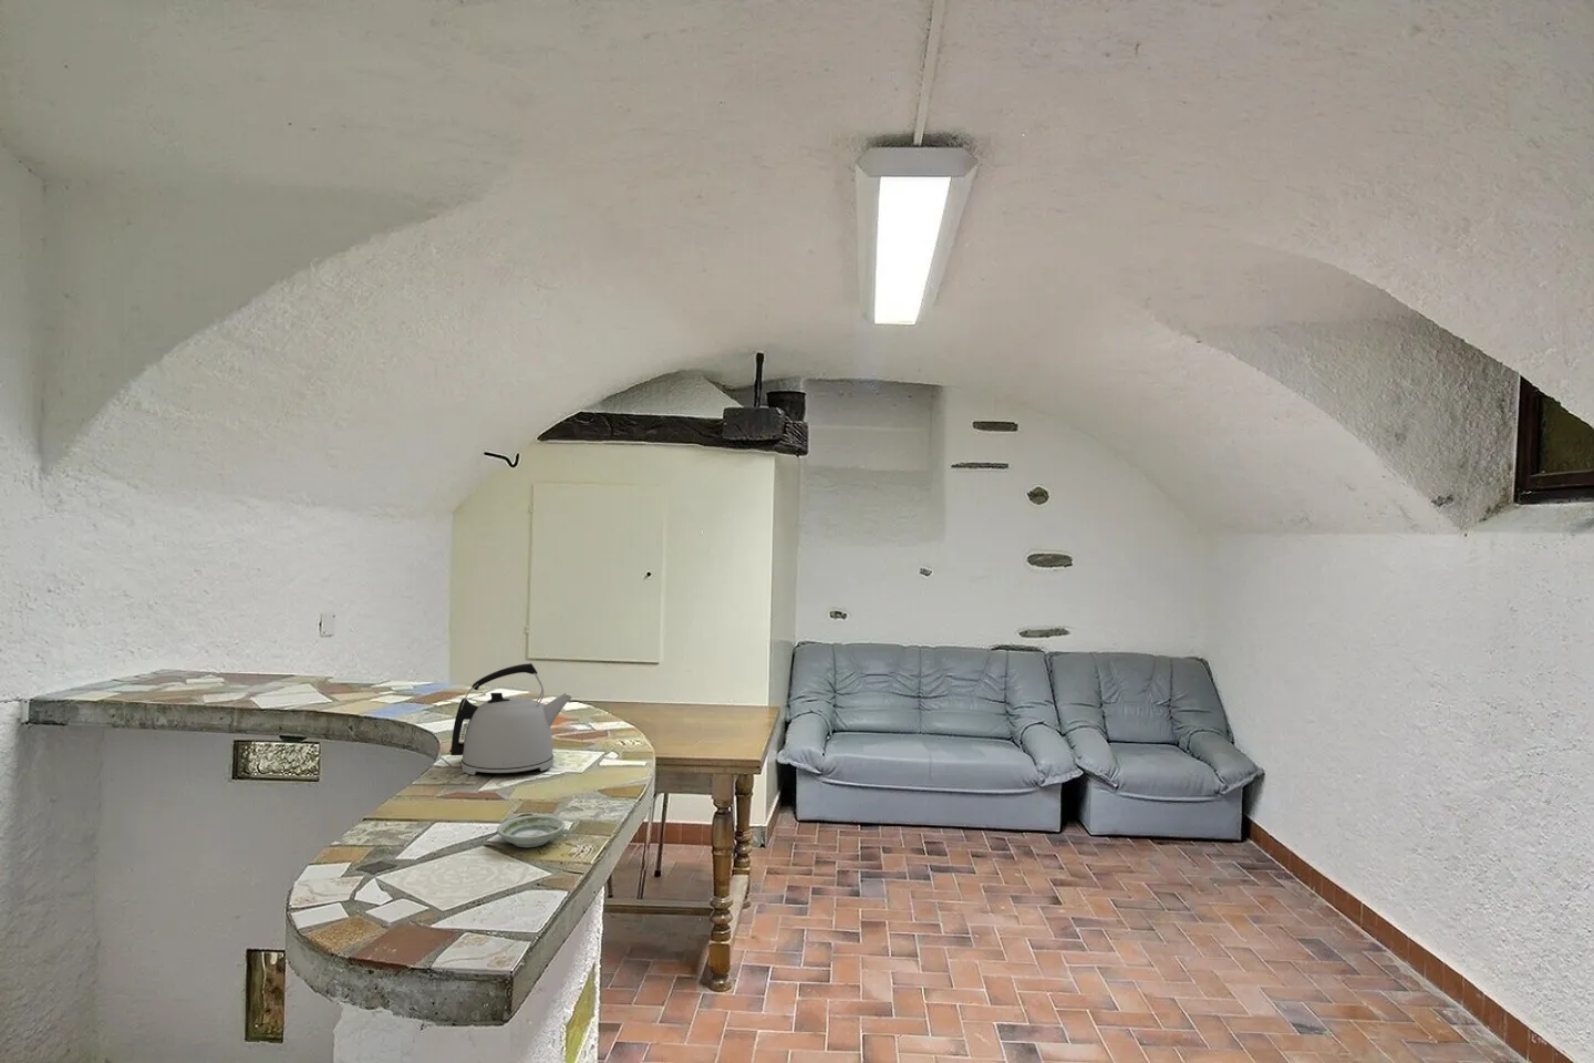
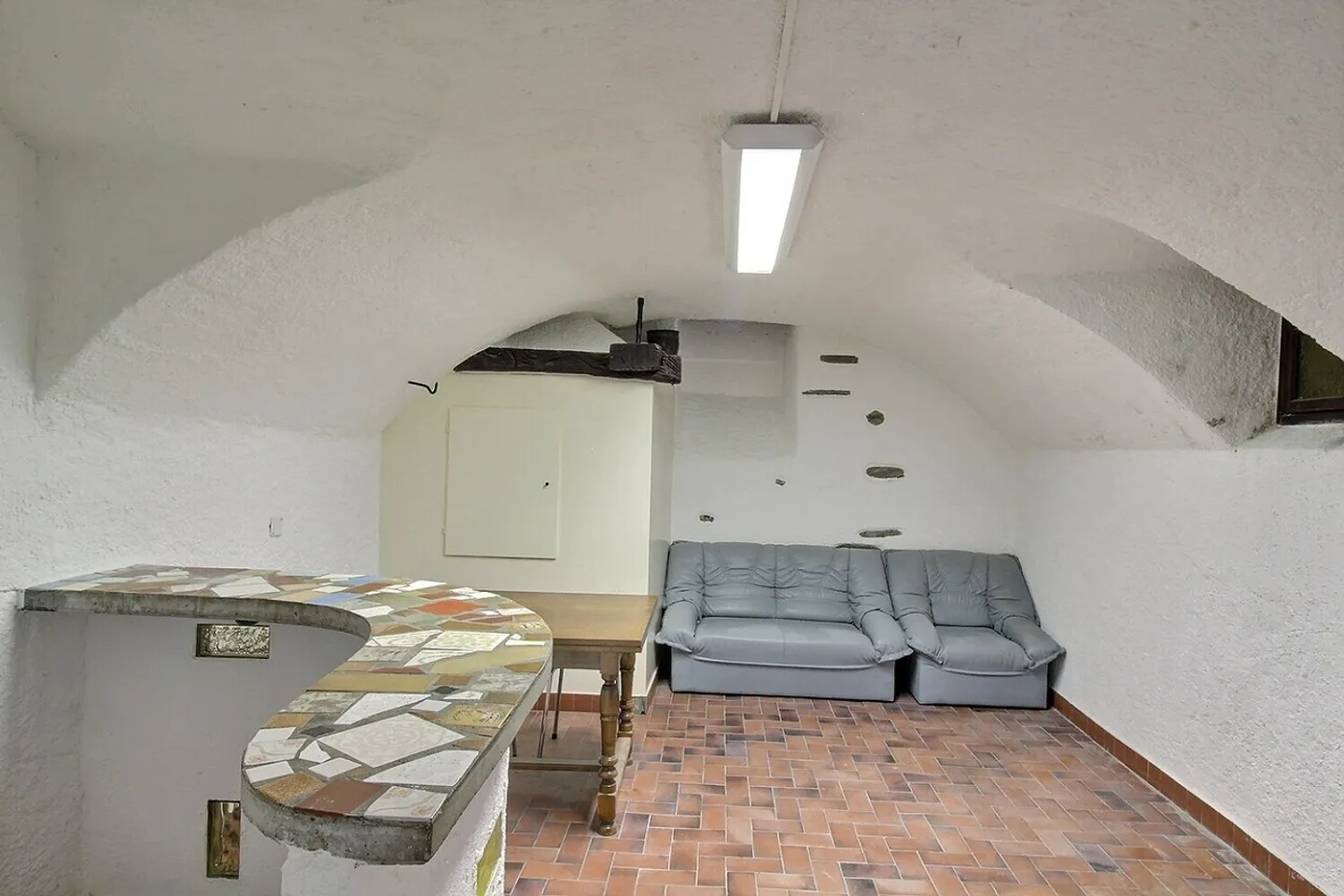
- kettle [448,662,573,776]
- saucer [496,814,566,848]
